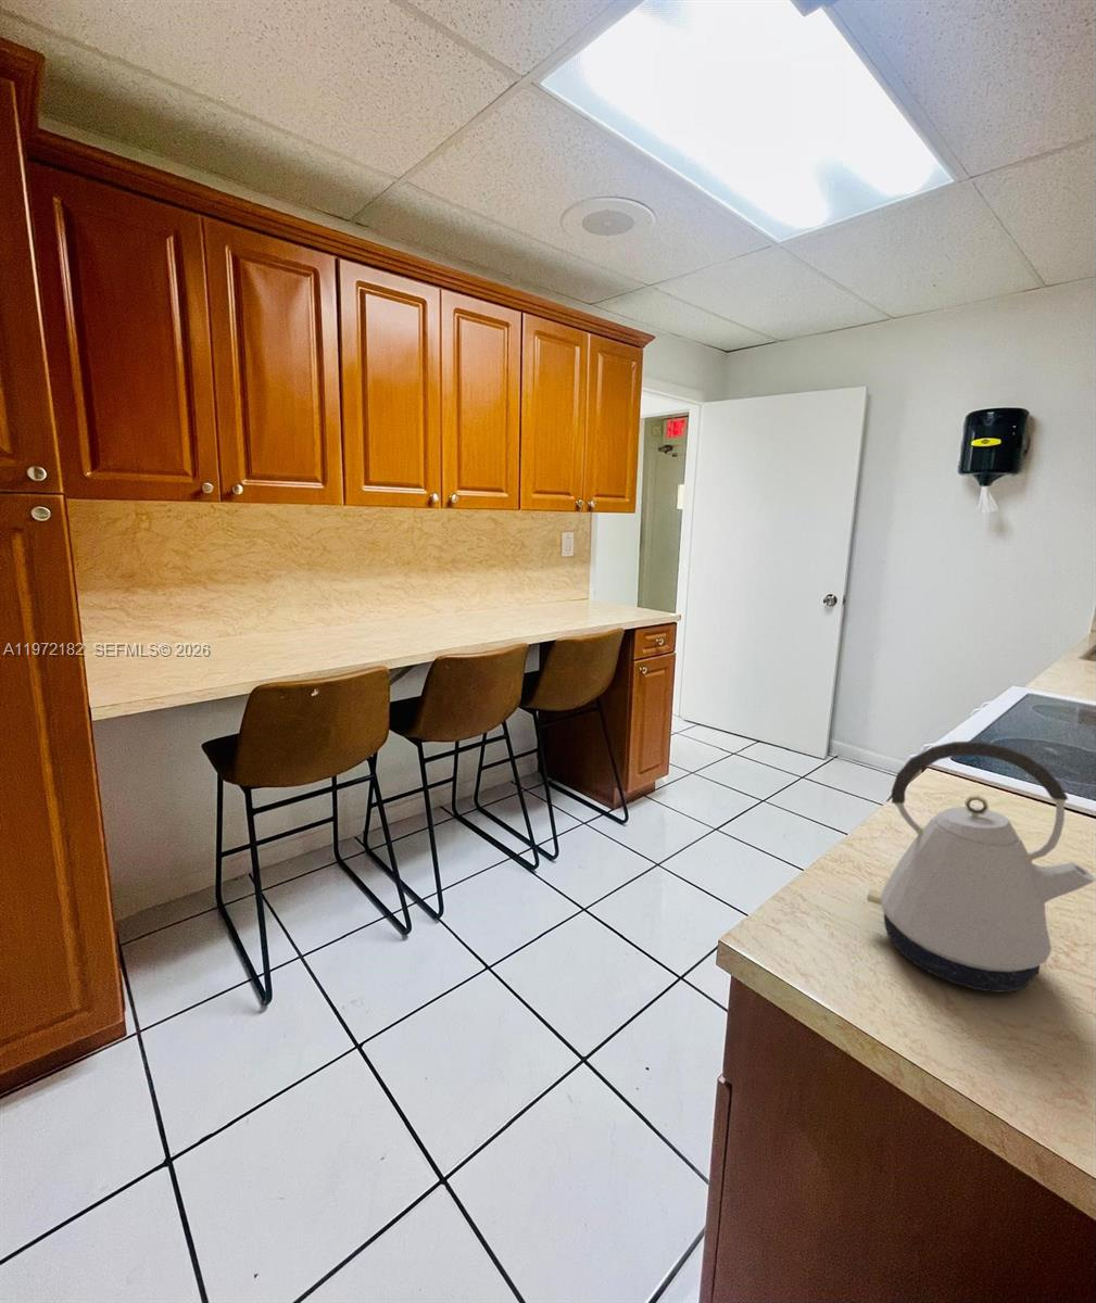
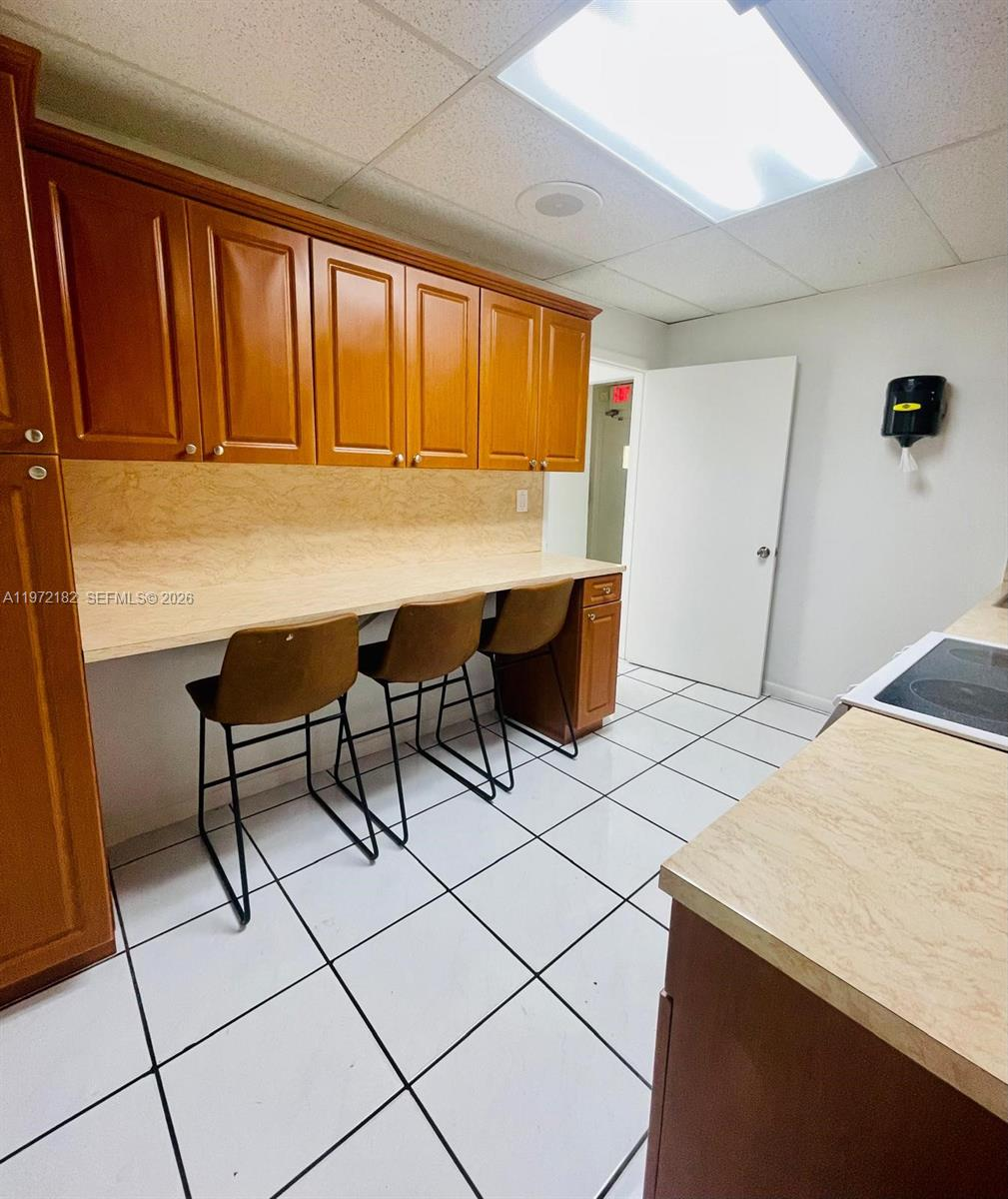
- kettle [865,739,1096,993]
